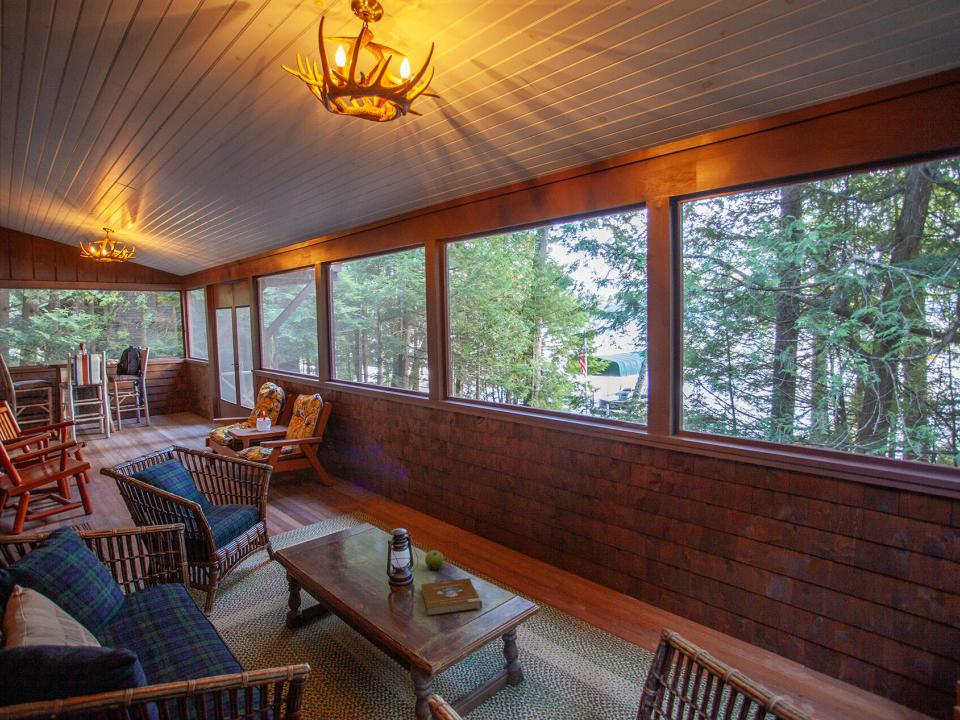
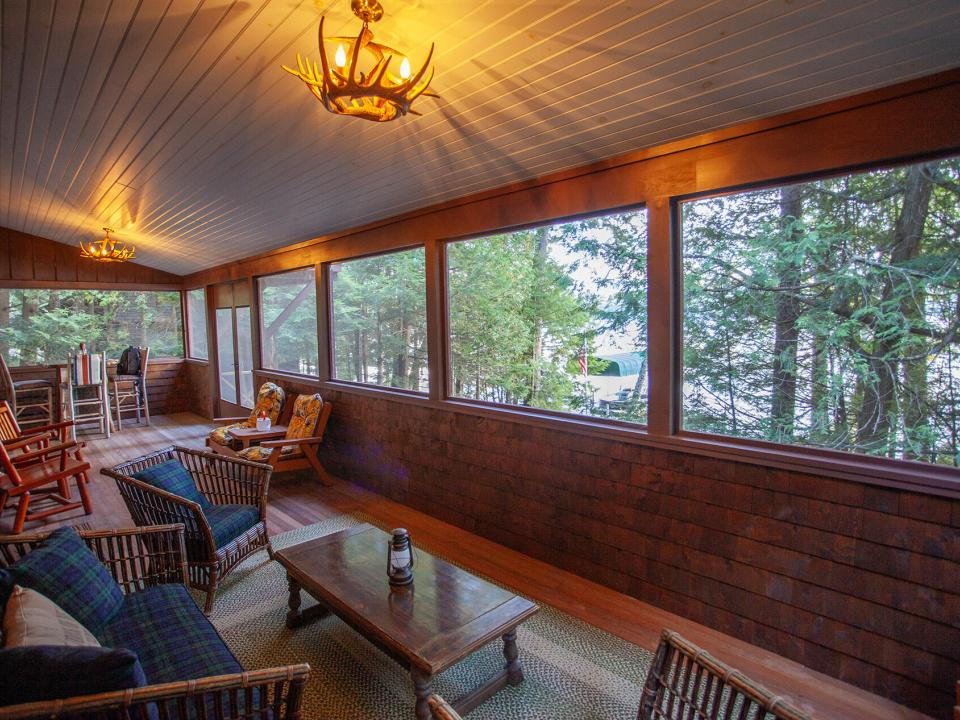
- fruit [424,549,445,571]
- book [420,577,483,617]
